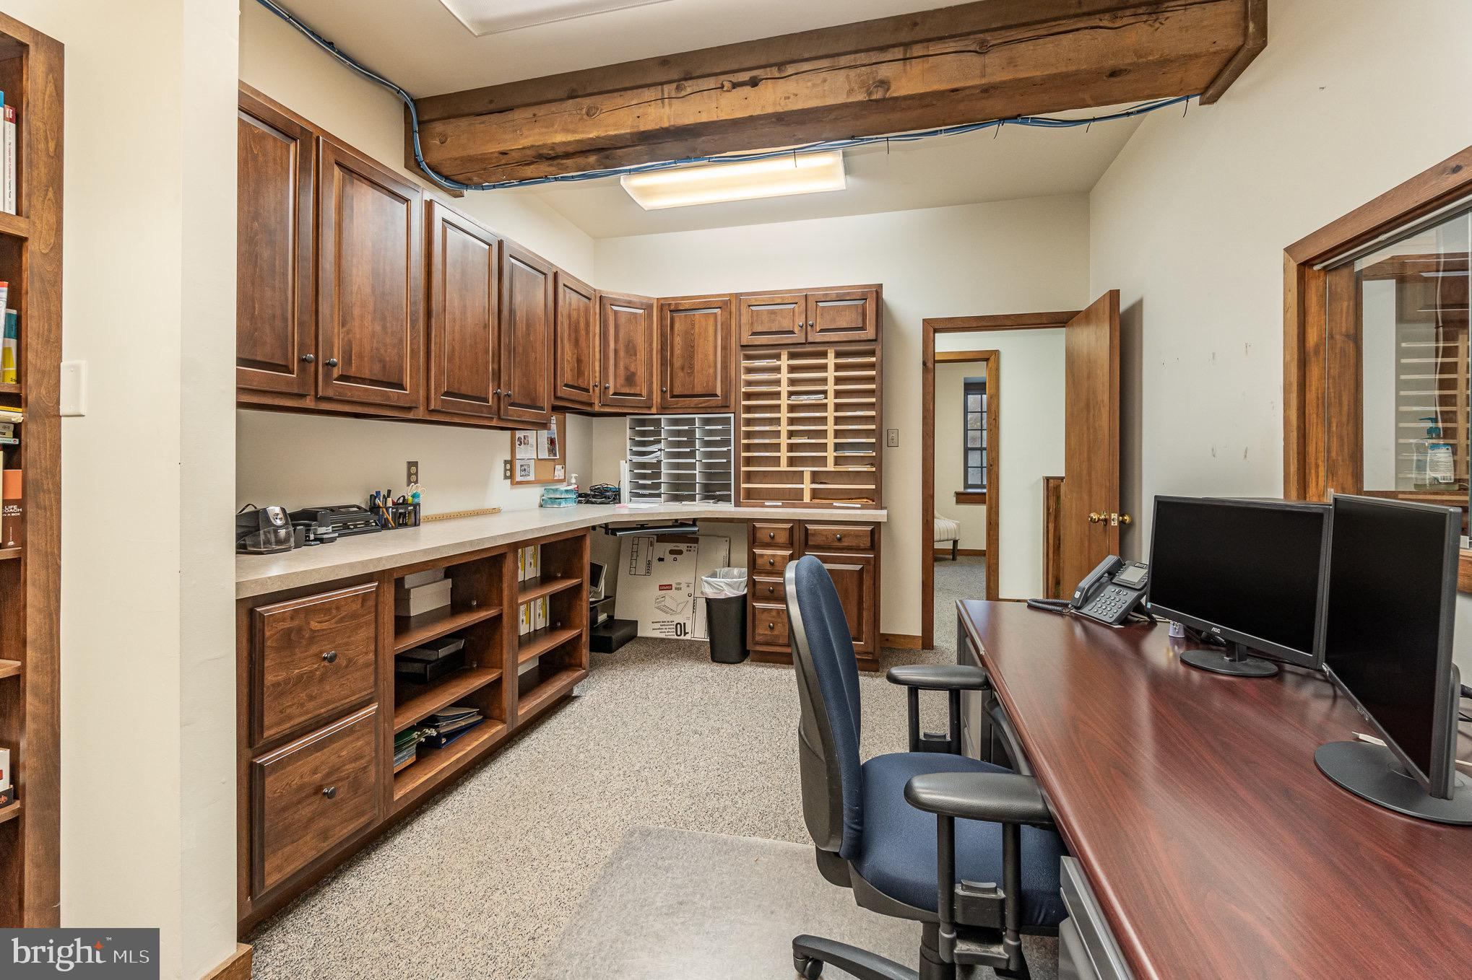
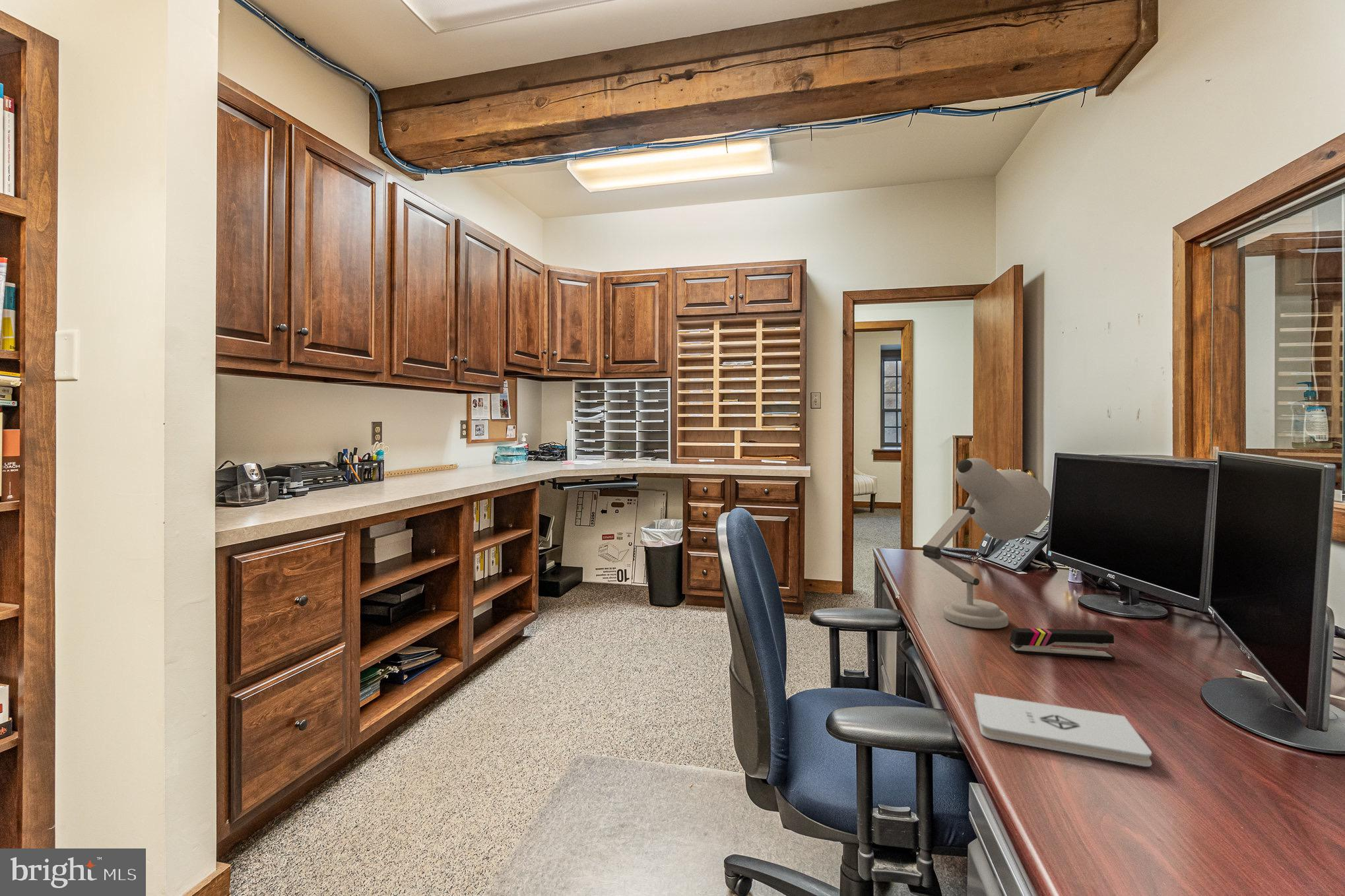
+ stapler [1009,627,1116,660]
+ notepad [973,692,1152,767]
+ desk lamp [922,457,1051,629]
